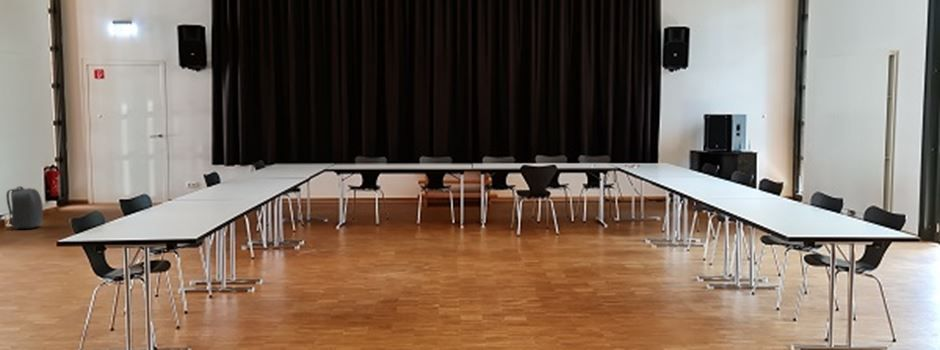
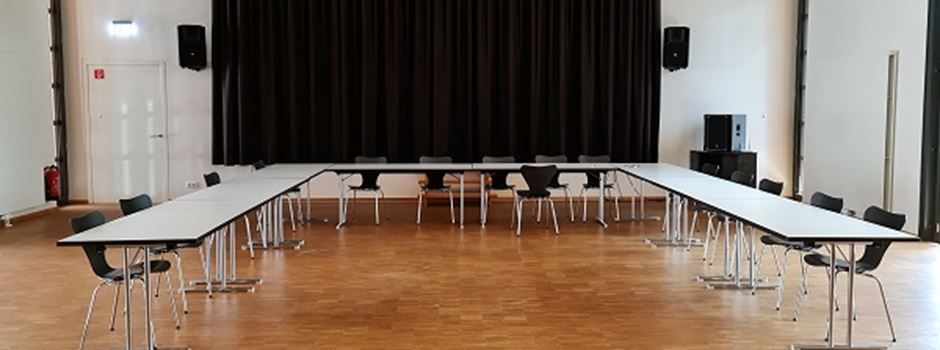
- backpack [5,185,44,230]
